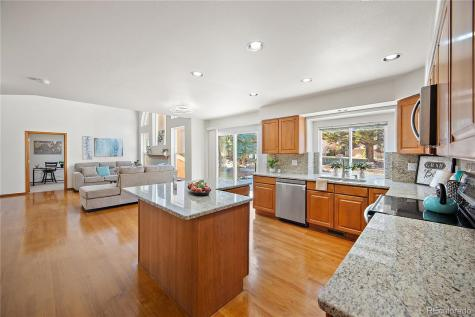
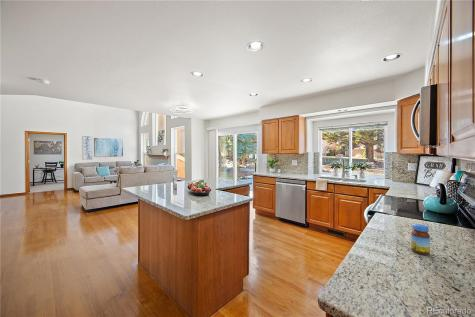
+ jar [410,223,431,256]
